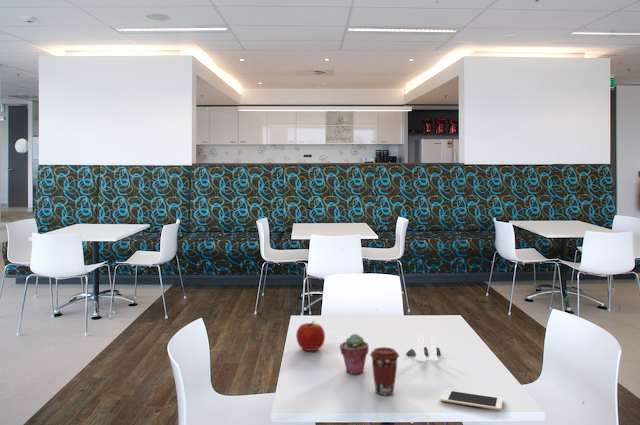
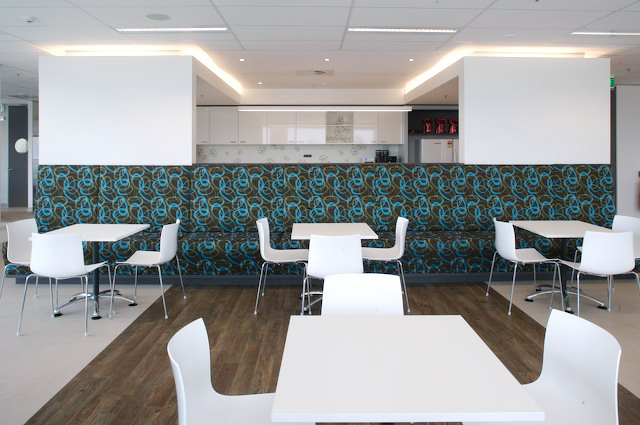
- potted succulent [339,333,370,375]
- coffee cup [369,346,400,396]
- cell phone [439,389,504,411]
- apple [295,320,326,352]
- salt and pepper shaker set [405,333,442,360]
